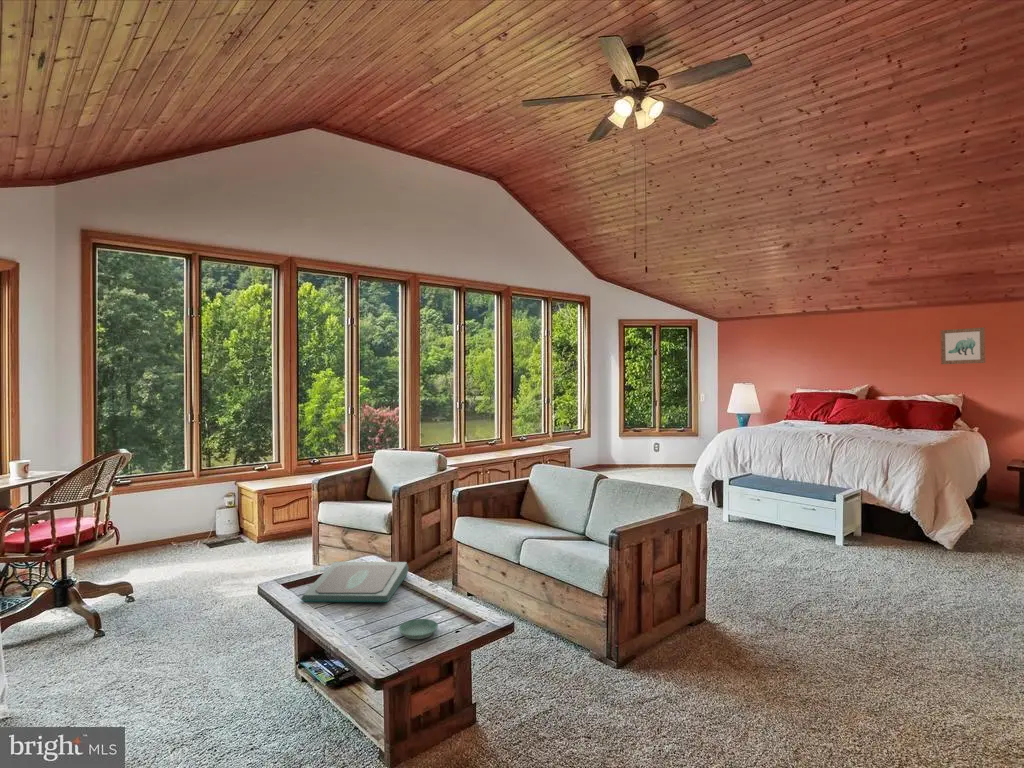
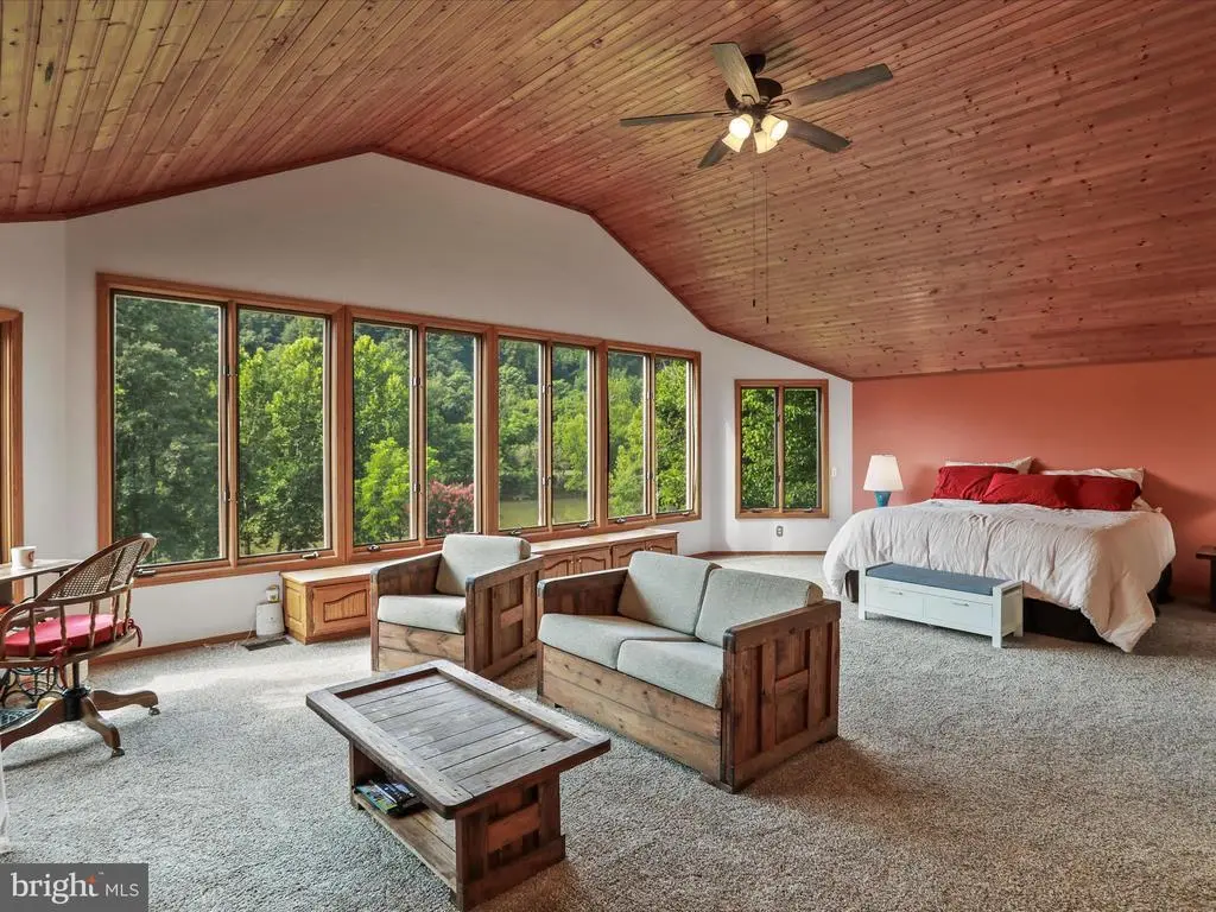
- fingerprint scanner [300,561,410,603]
- wall art [940,326,986,365]
- saucer [398,618,439,640]
